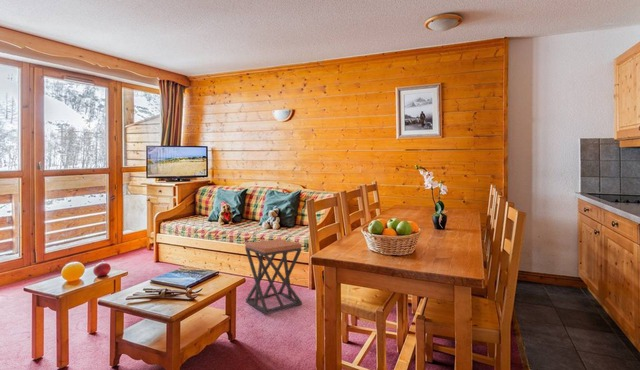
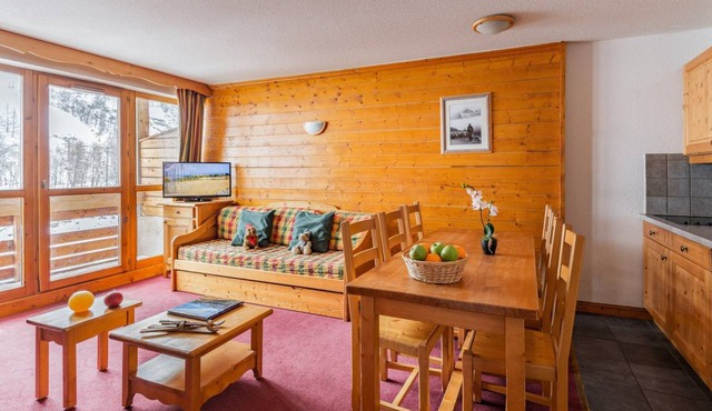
- stool [244,238,303,315]
